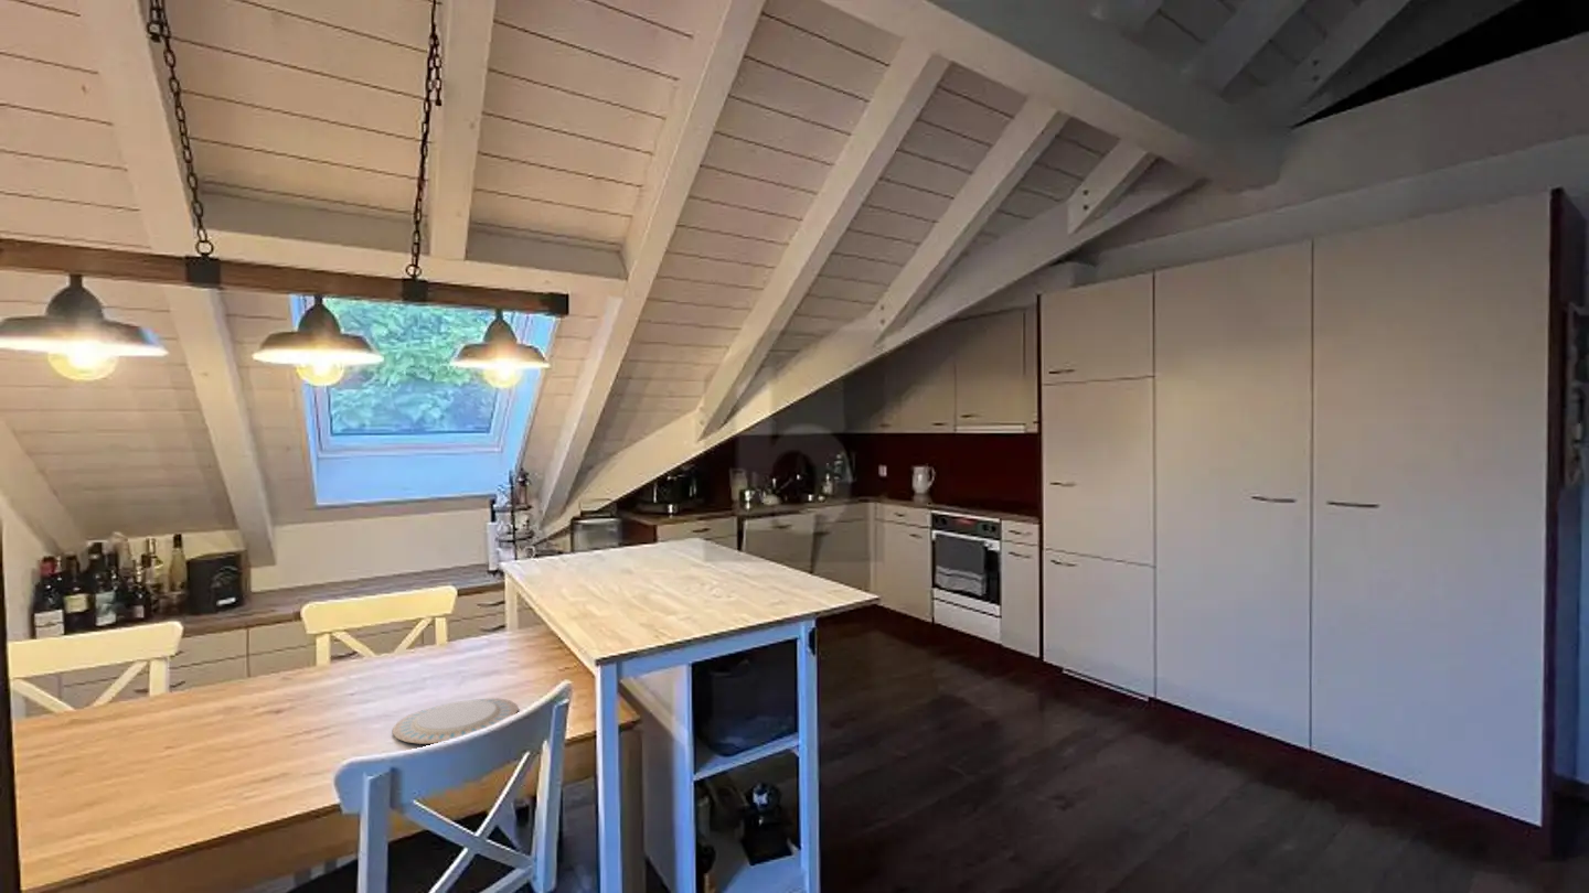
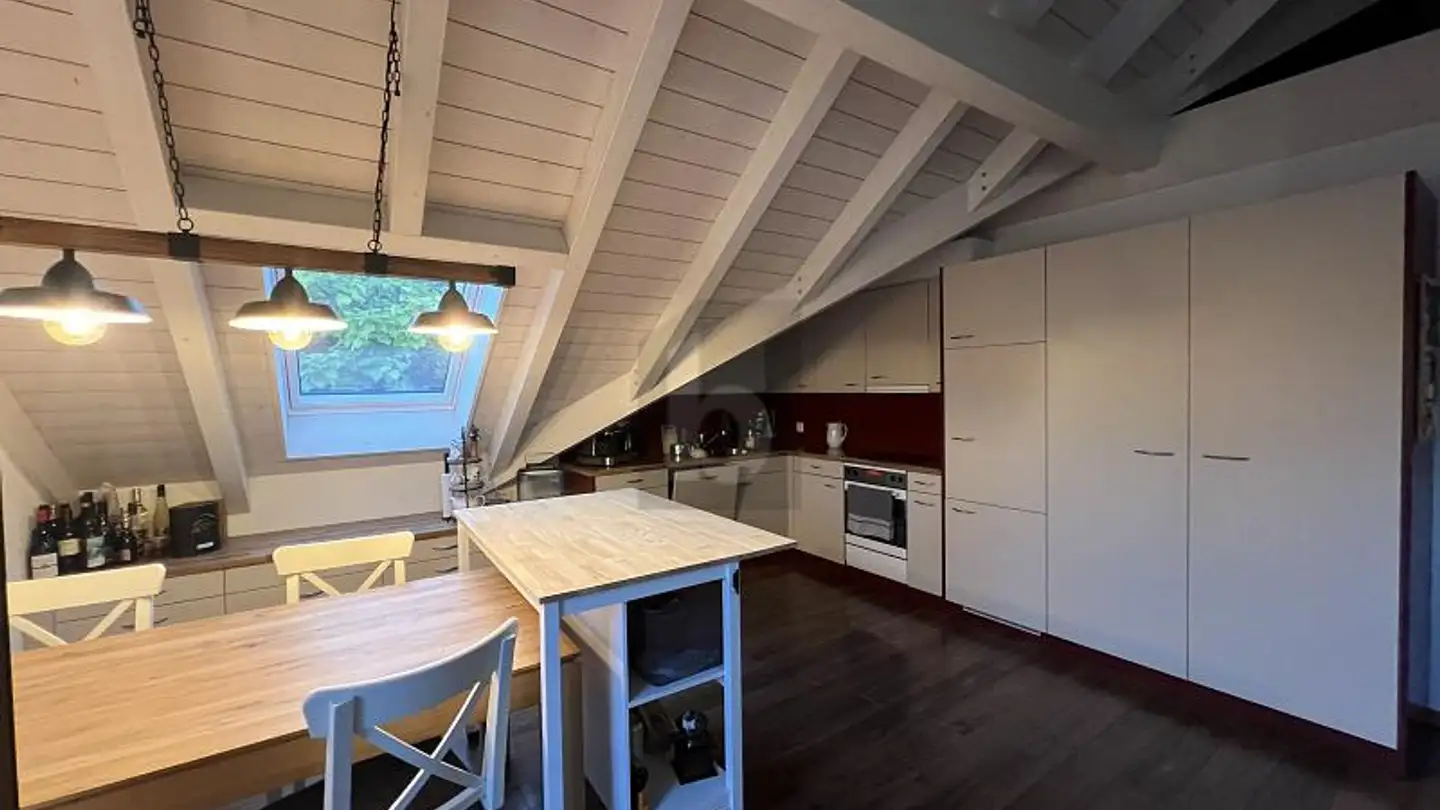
- chinaware [392,697,520,745]
